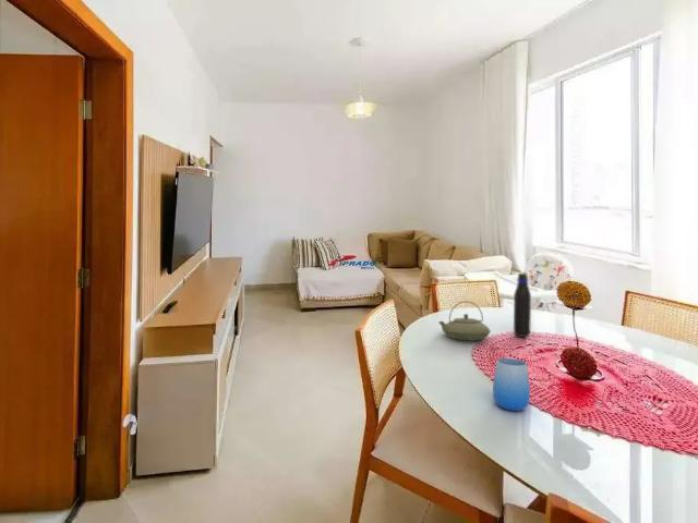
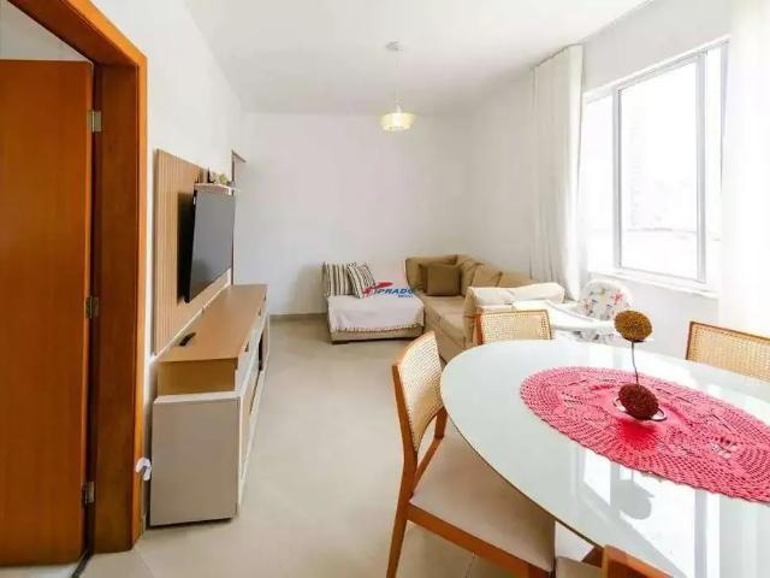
- teapot [437,300,492,342]
- water bottle [513,272,532,339]
- cup [492,357,531,412]
